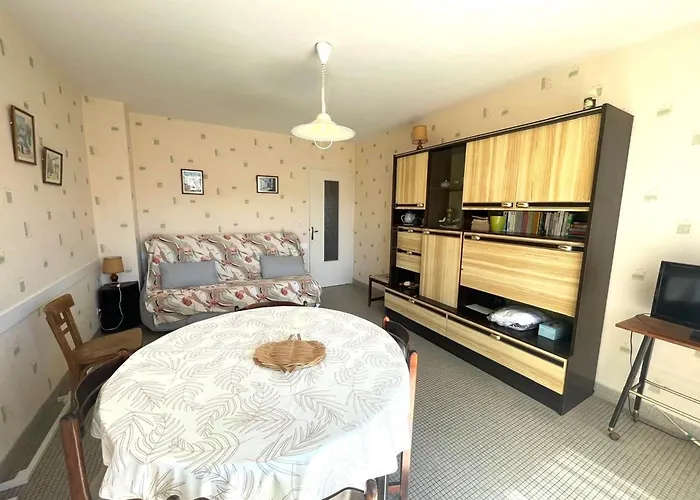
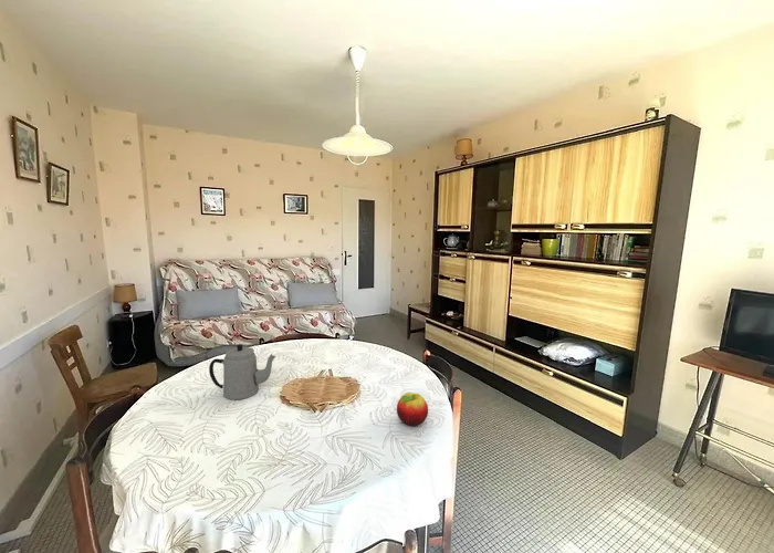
+ teapot [208,343,276,400]
+ fruit [396,392,429,427]
